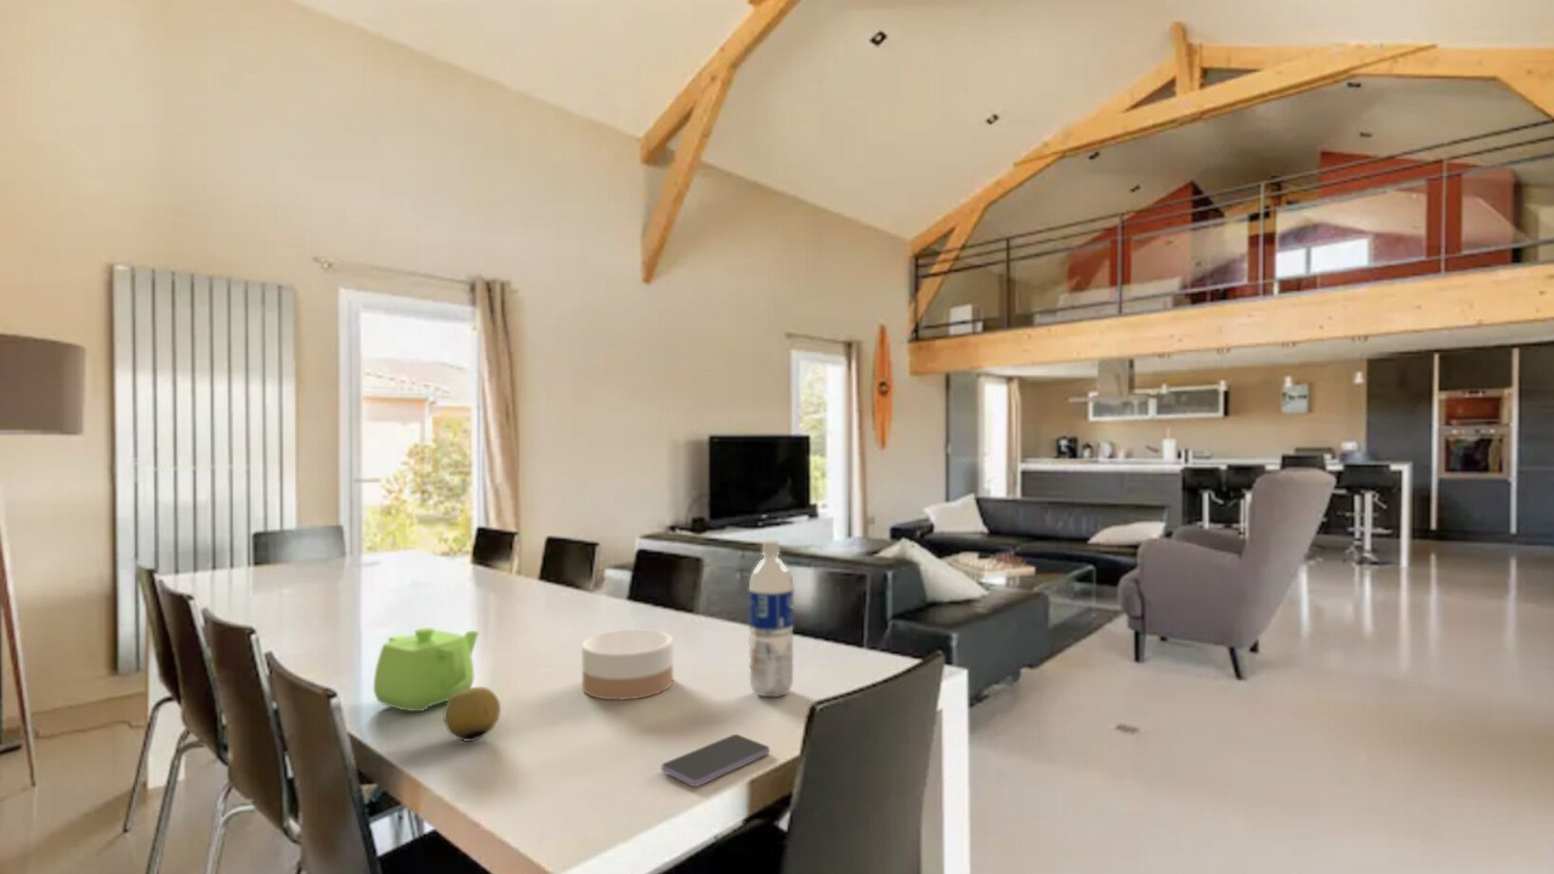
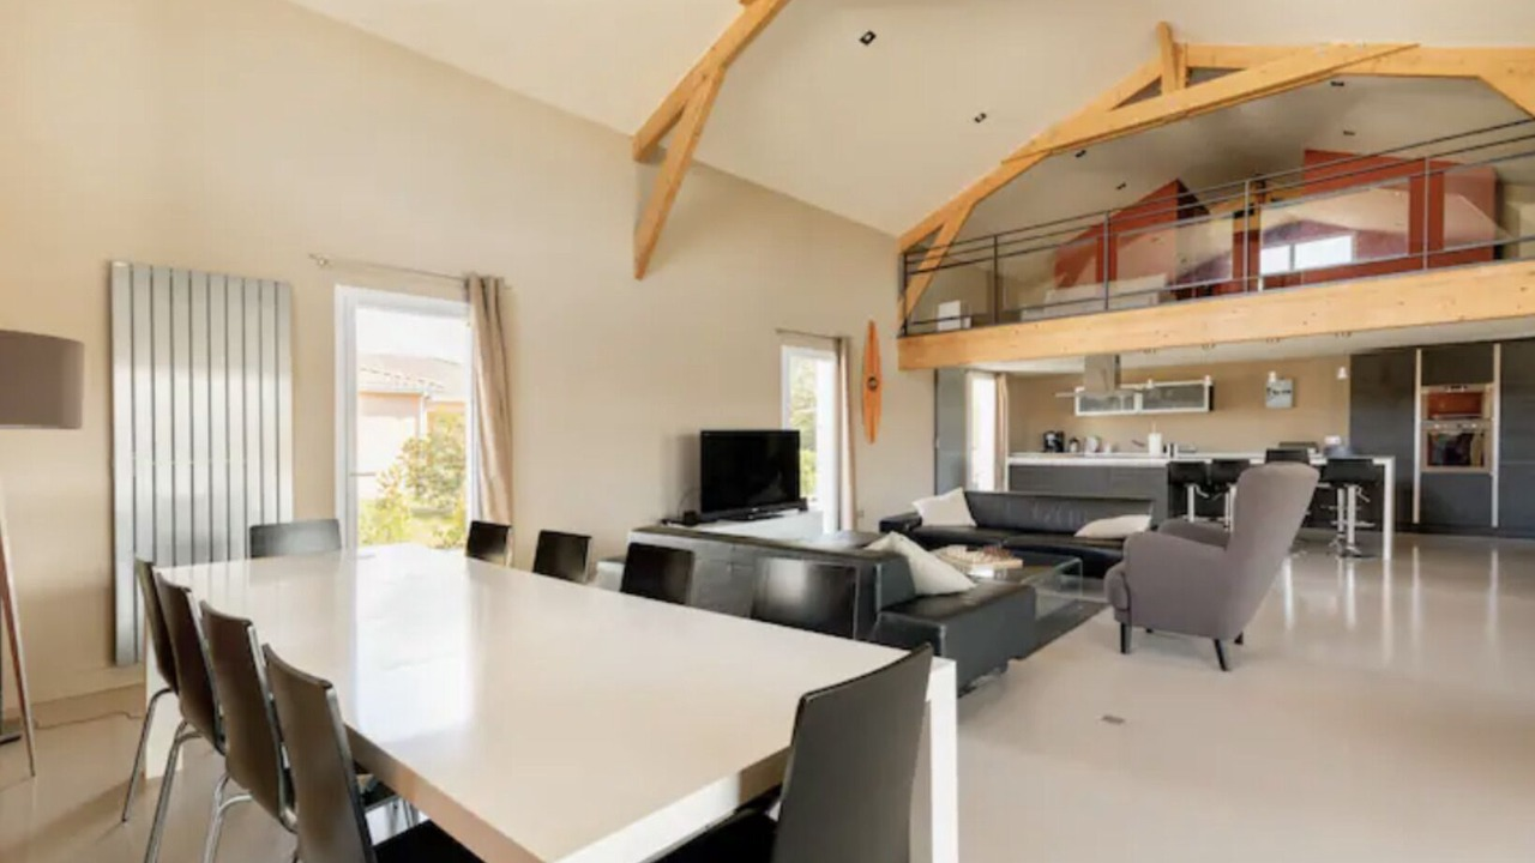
- bowl [580,628,674,702]
- smartphone [660,733,771,788]
- teapot [373,626,480,713]
- fruit [442,686,501,743]
- water bottle [748,539,795,698]
